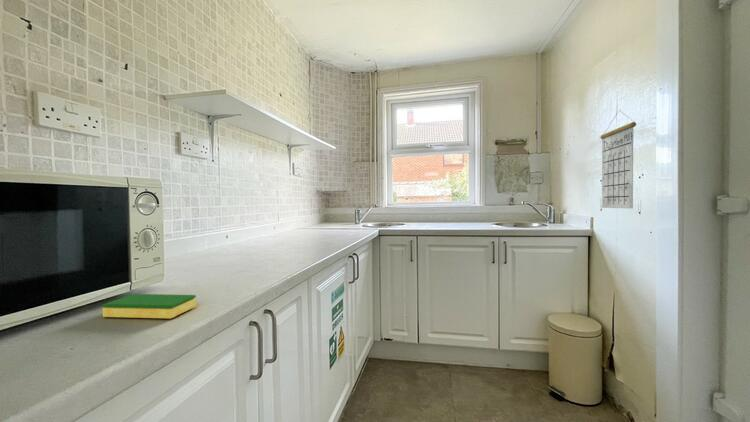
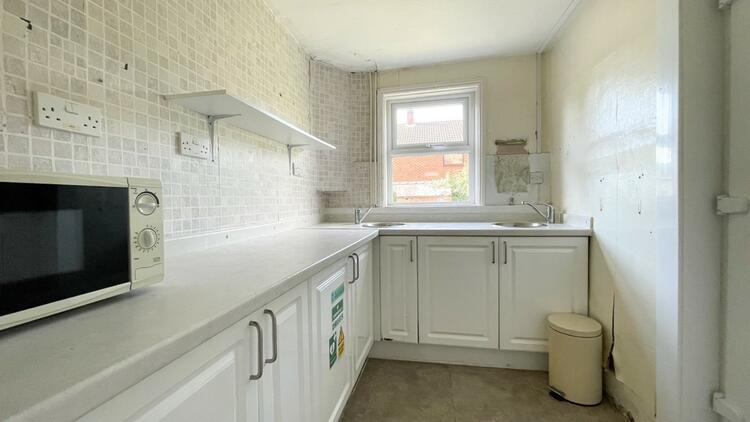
- dish sponge [102,293,197,319]
- calendar [599,110,637,210]
